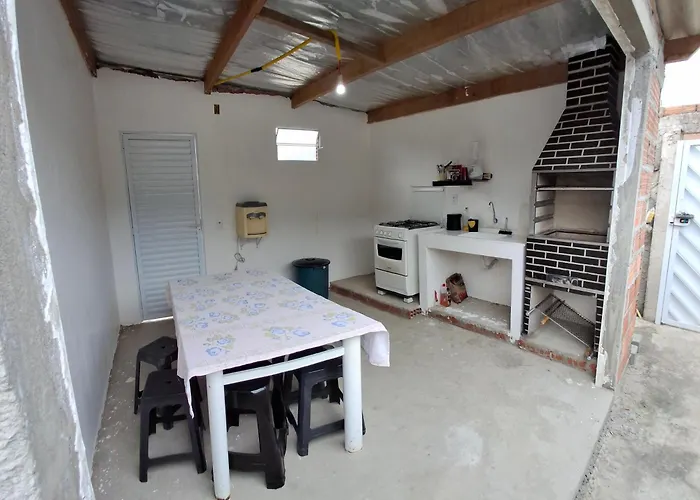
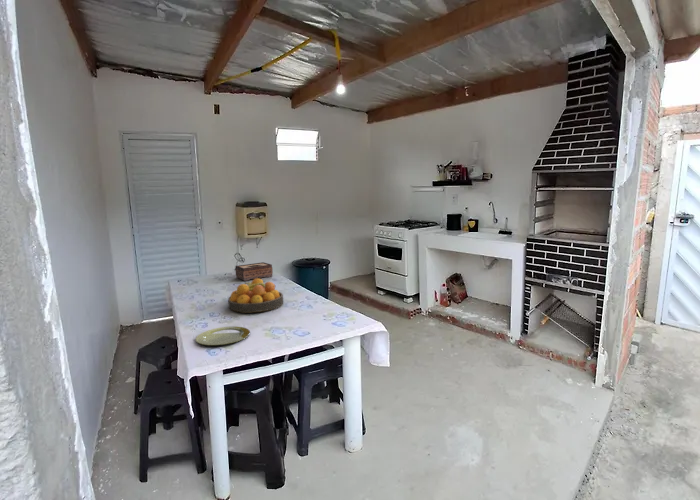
+ fruit bowl [227,277,284,314]
+ plate [195,325,251,346]
+ tissue box [234,261,274,282]
